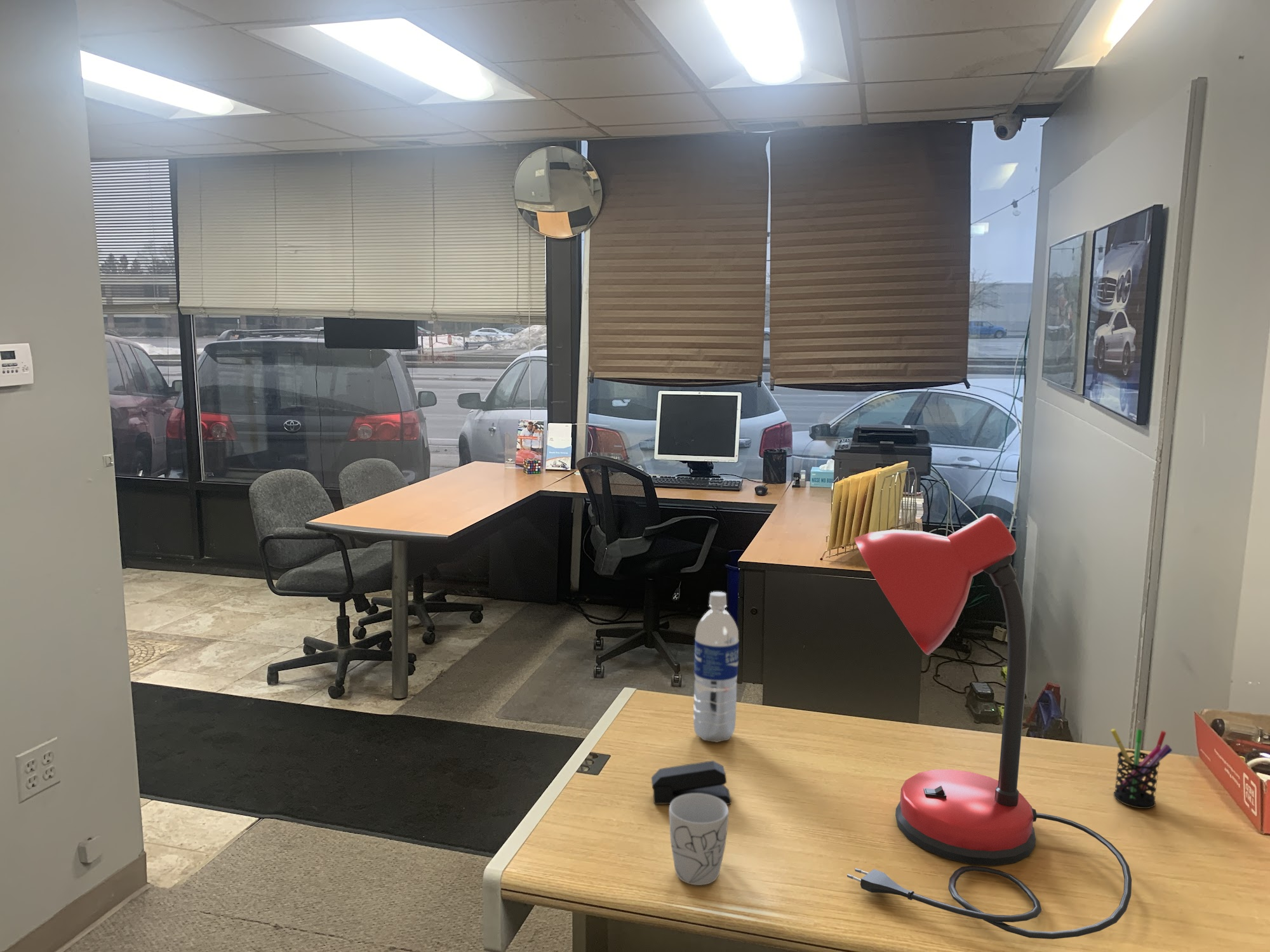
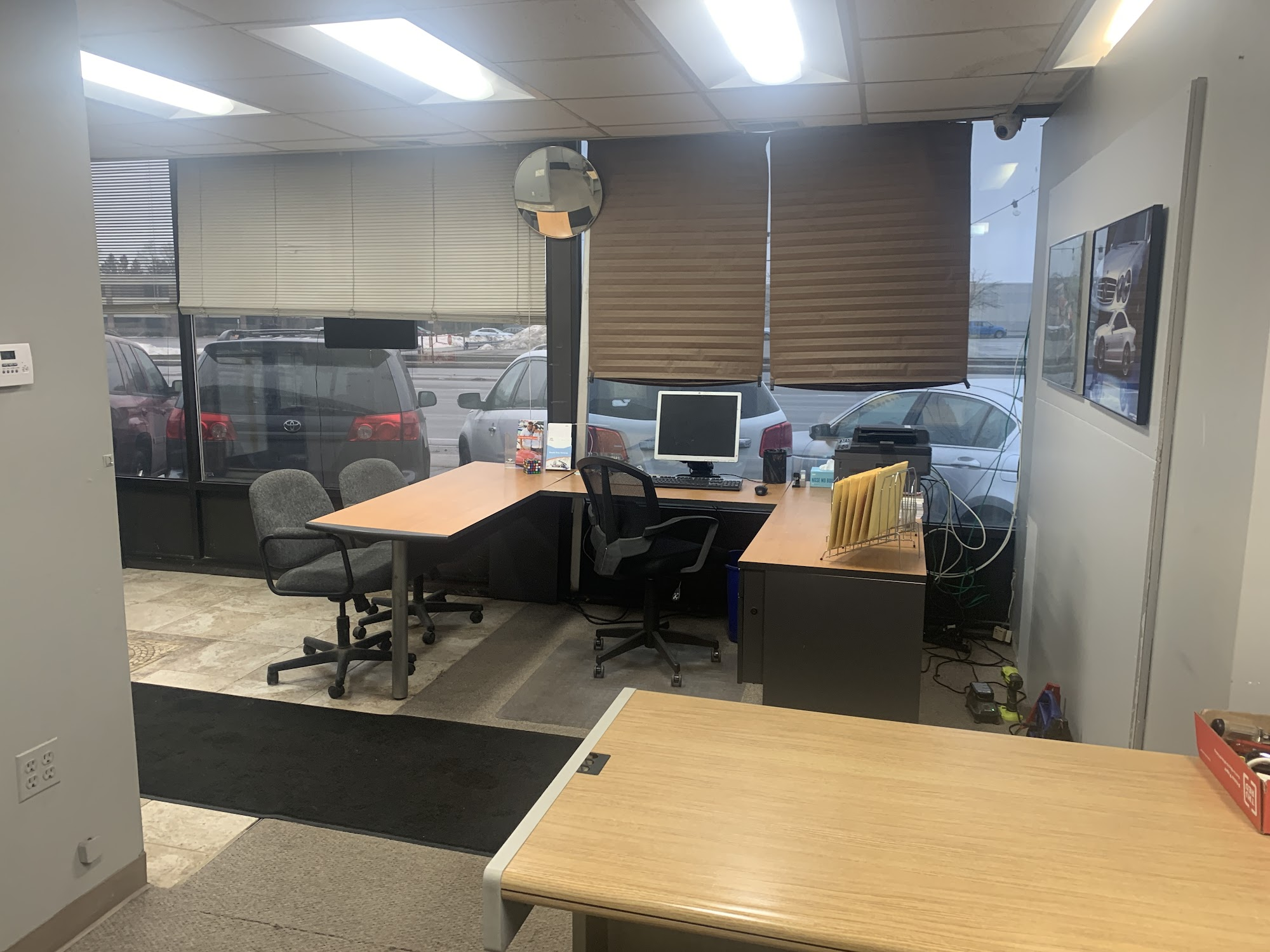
- pen holder [1110,728,1173,809]
- desk lamp [846,513,1132,940]
- stapler [651,760,732,805]
- mug [669,793,730,886]
- water bottle [693,591,739,743]
